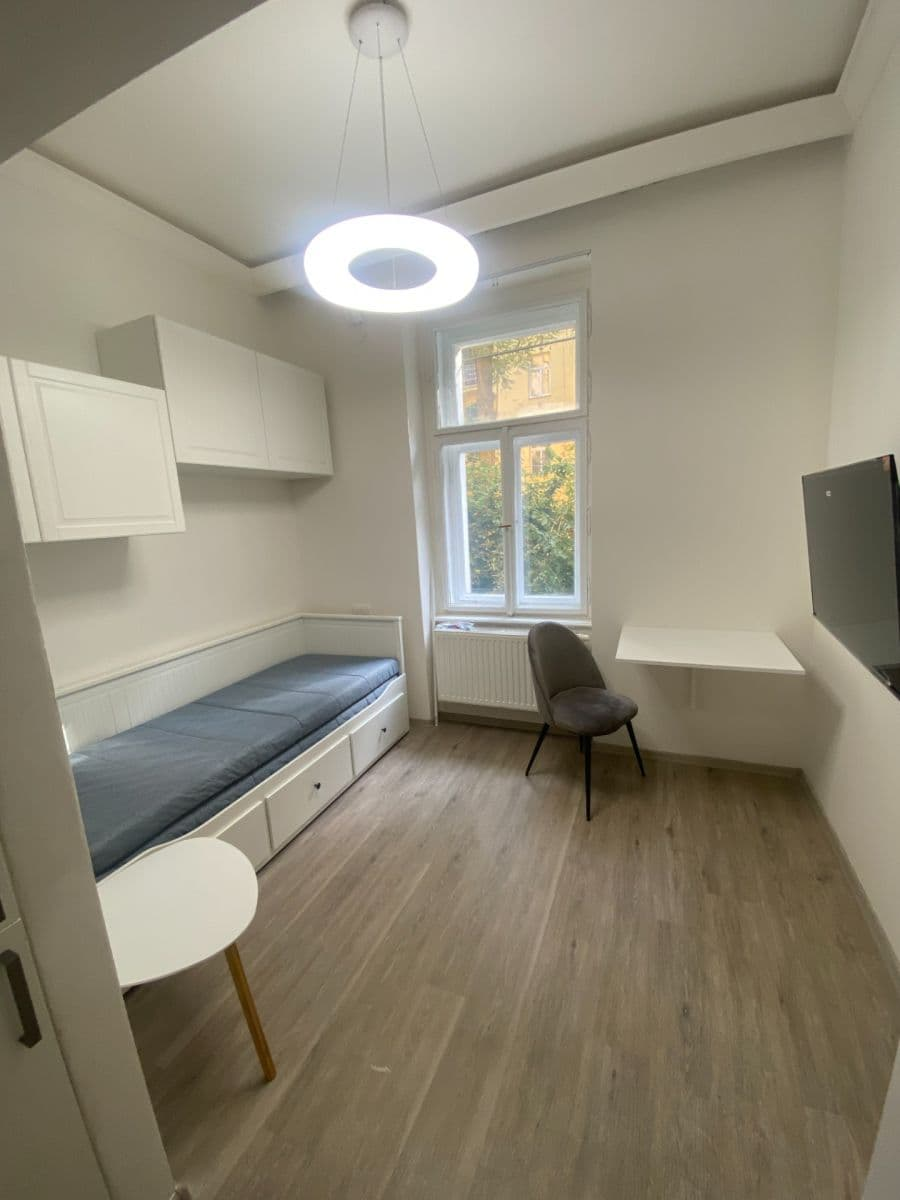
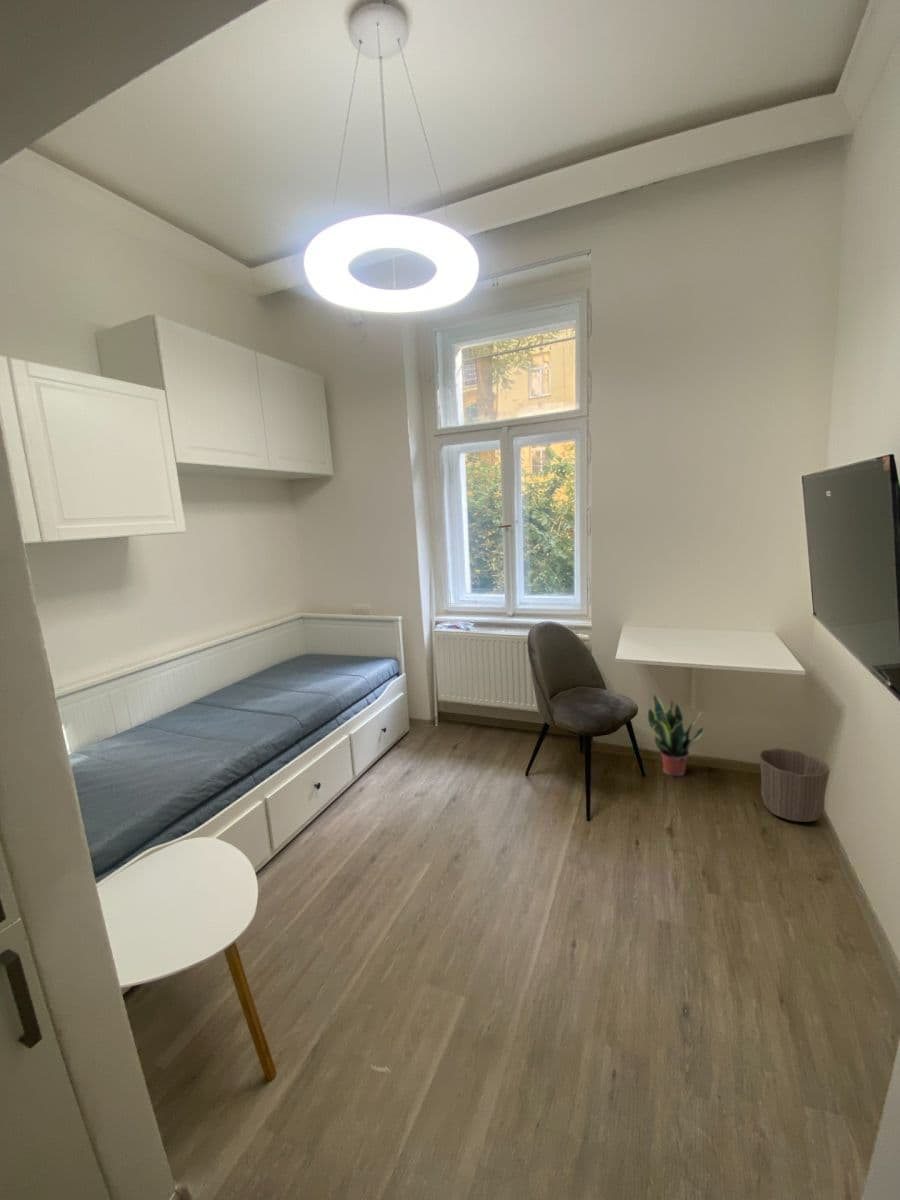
+ potted plant [647,693,705,777]
+ waste basket [758,747,831,823]
